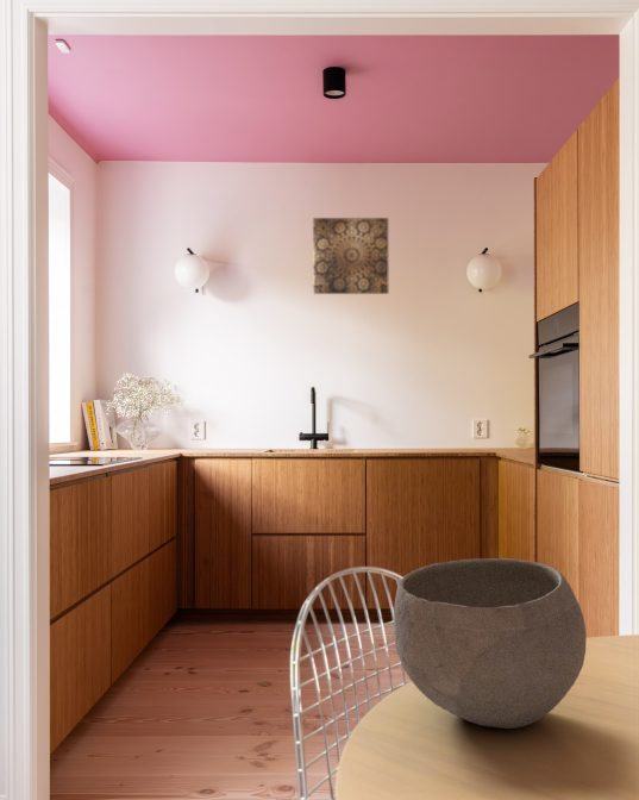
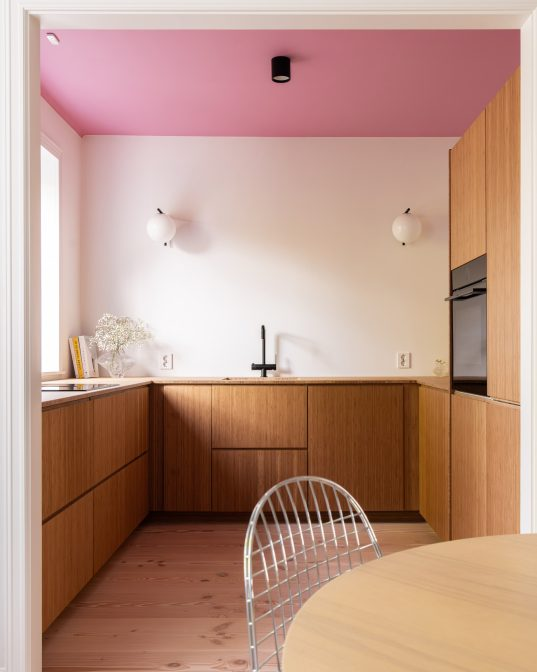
- wall art [312,217,389,295]
- bowl [393,557,588,730]
